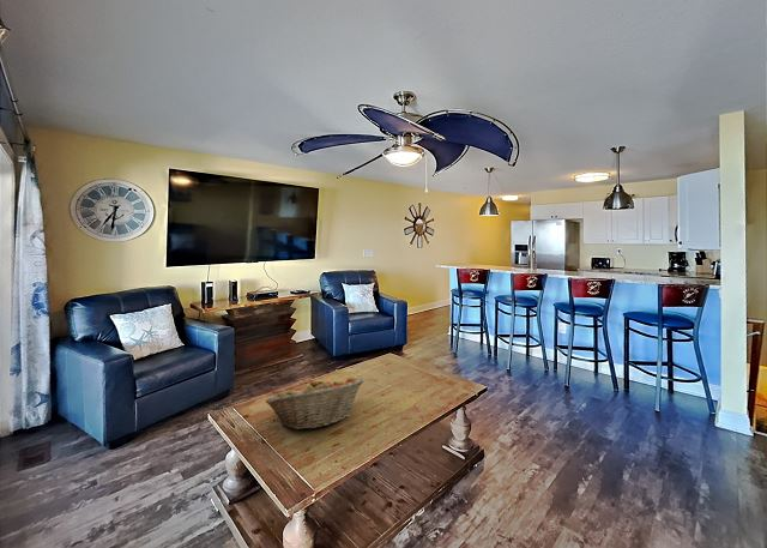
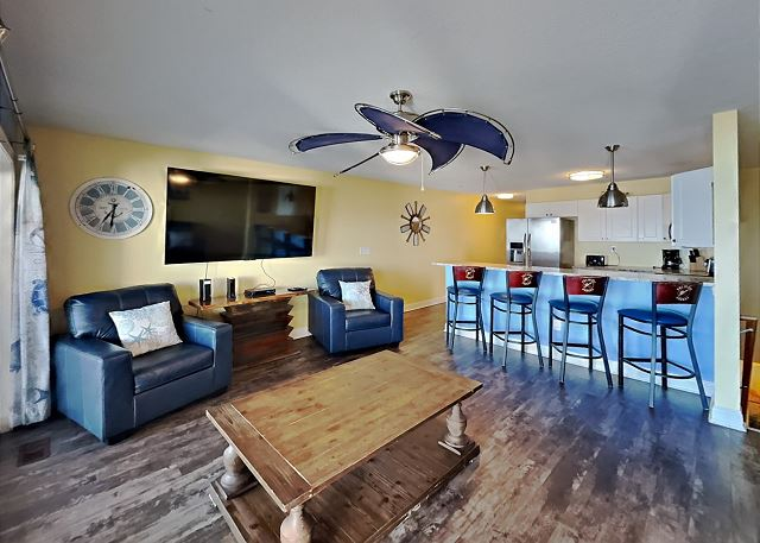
- fruit basket [265,377,366,430]
